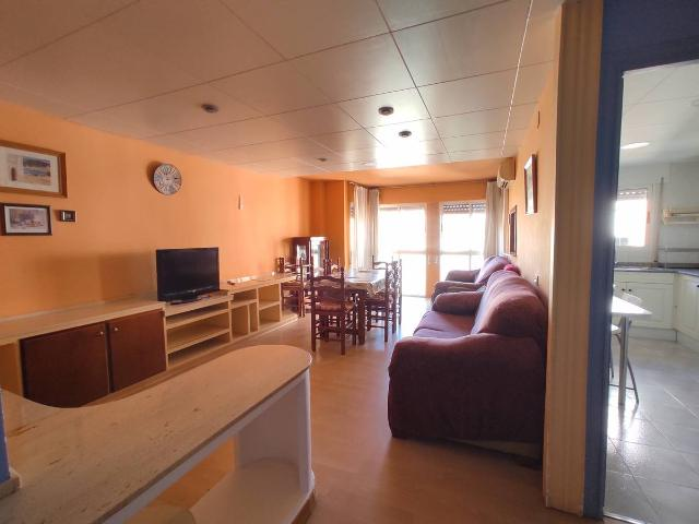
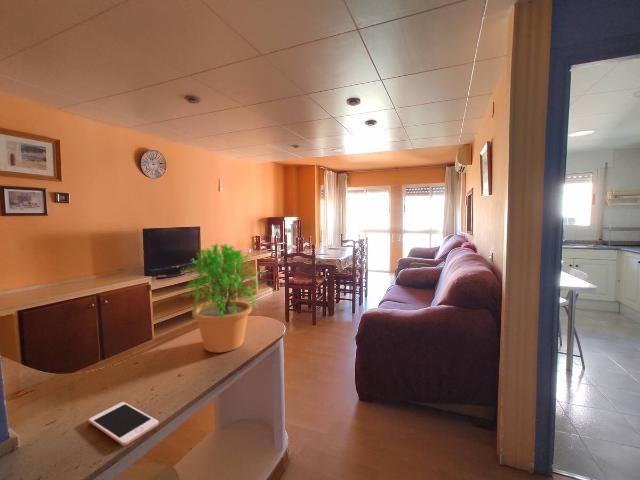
+ potted plant [178,241,266,354]
+ cell phone [88,401,159,447]
